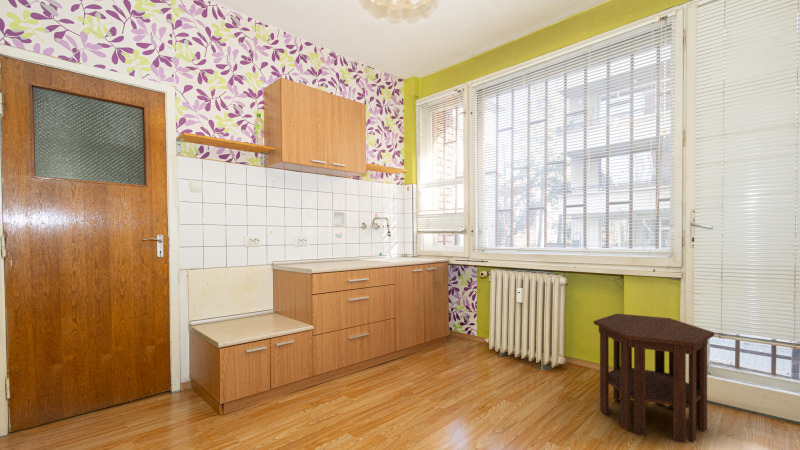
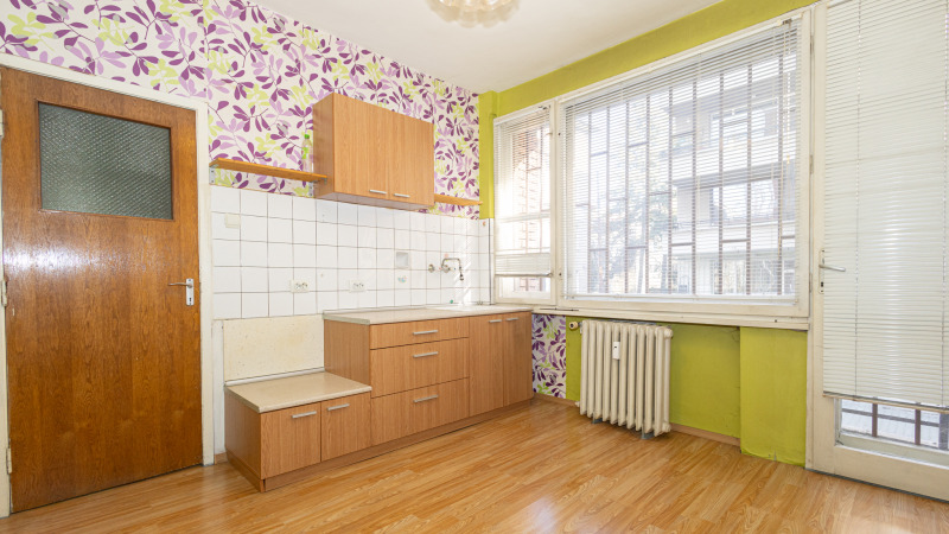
- side table [593,313,715,444]
